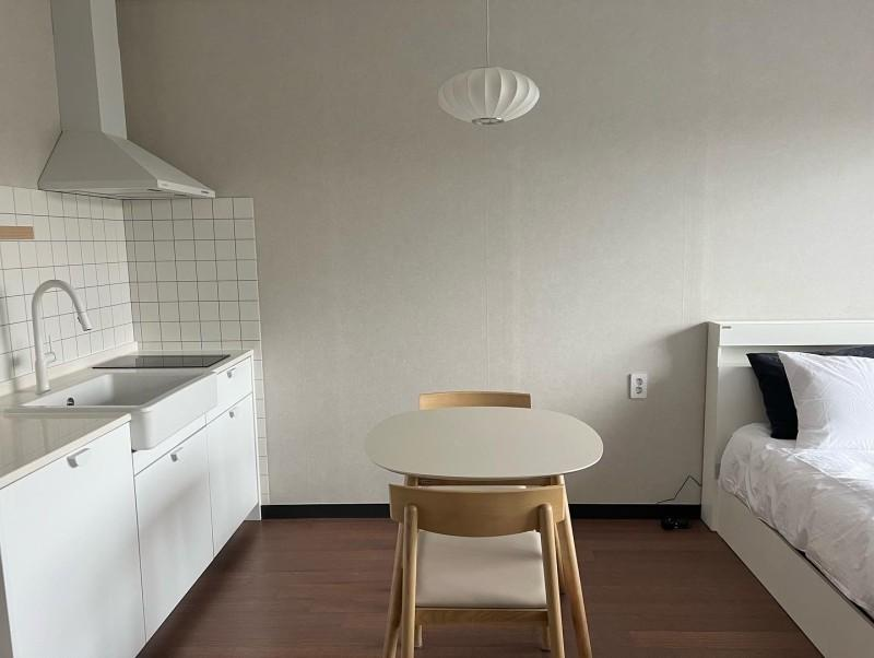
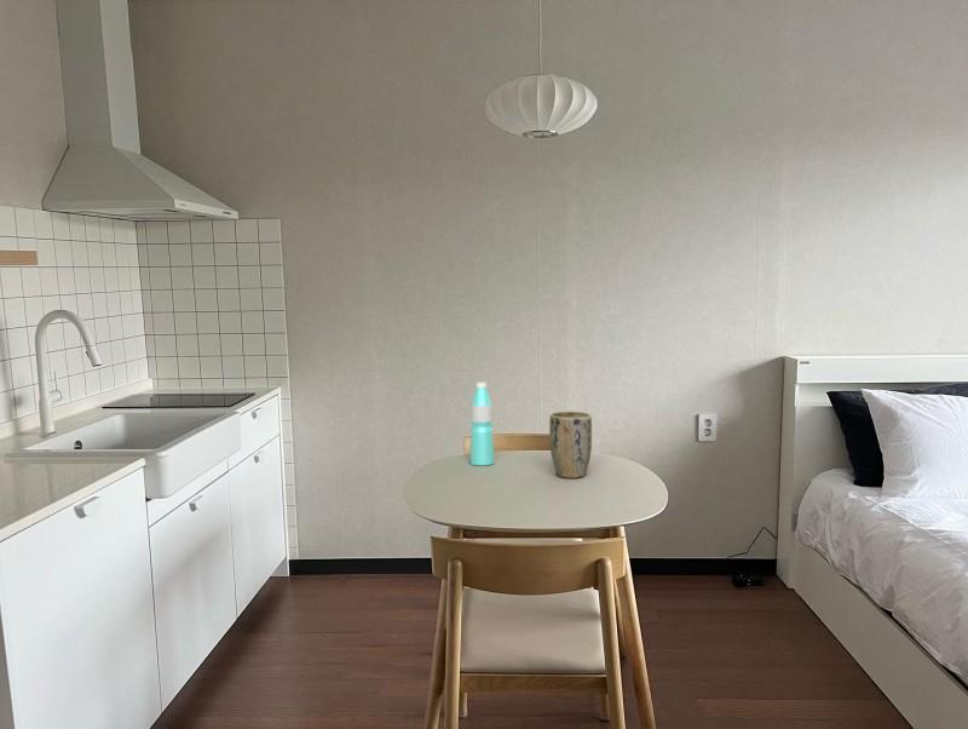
+ plant pot [548,411,593,480]
+ water bottle [469,381,495,466]
